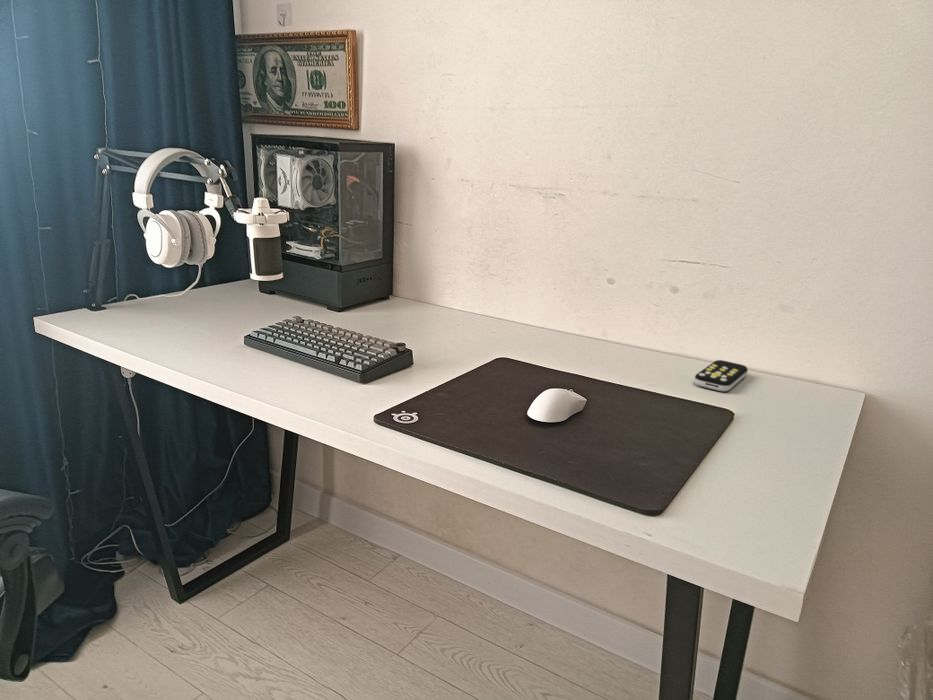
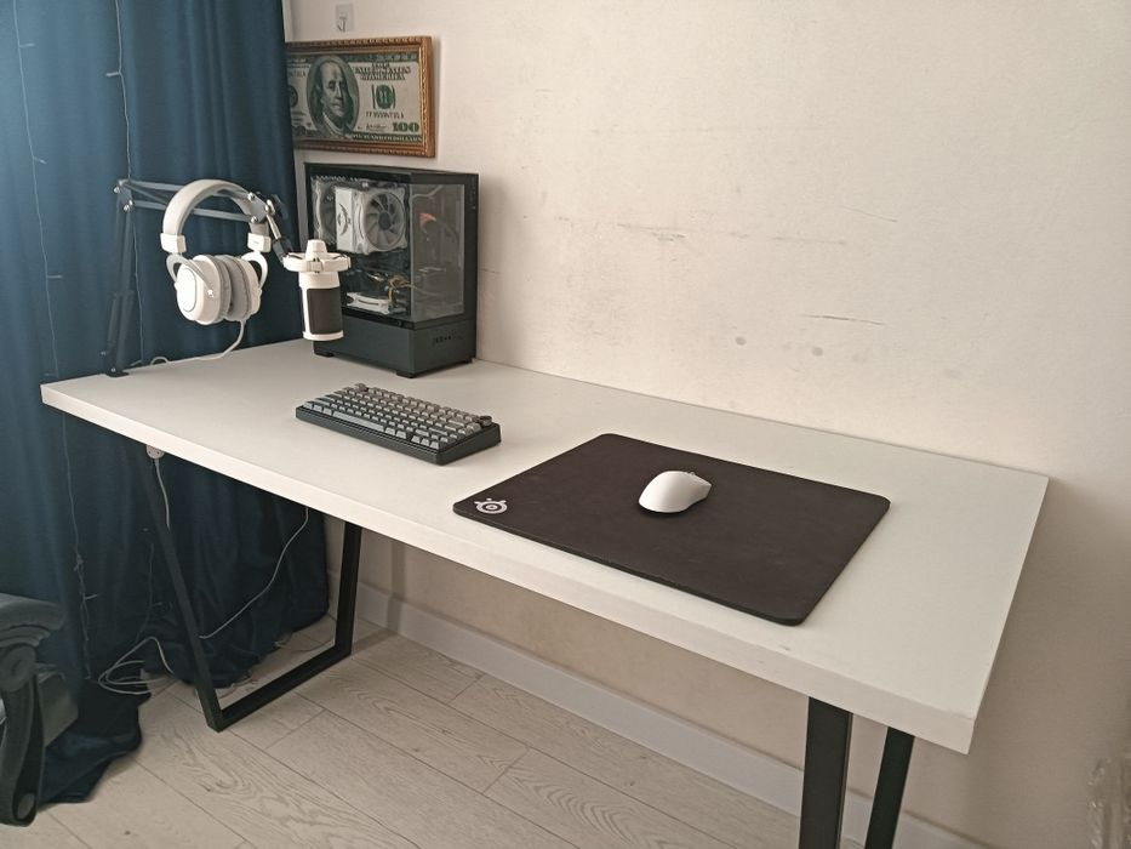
- remote control [693,359,749,392]
